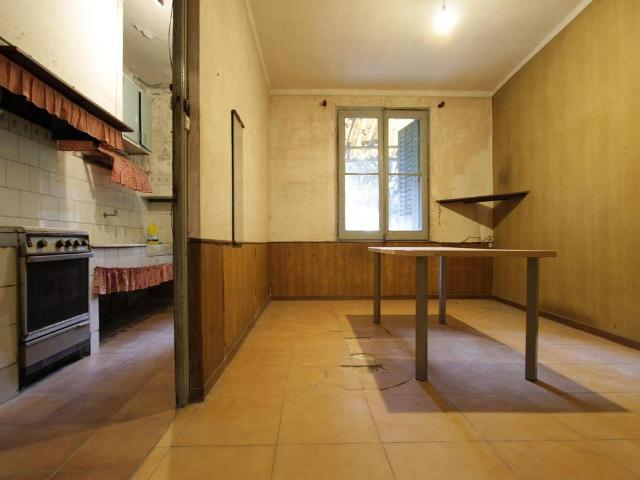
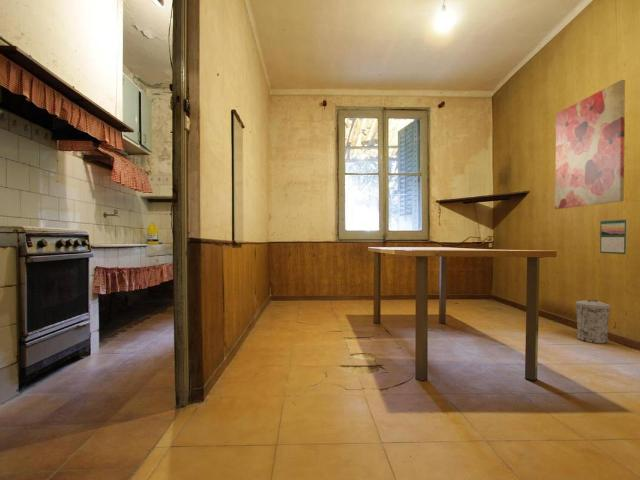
+ calendar [599,218,628,255]
+ trash can [575,299,612,345]
+ wall art [554,79,626,210]
